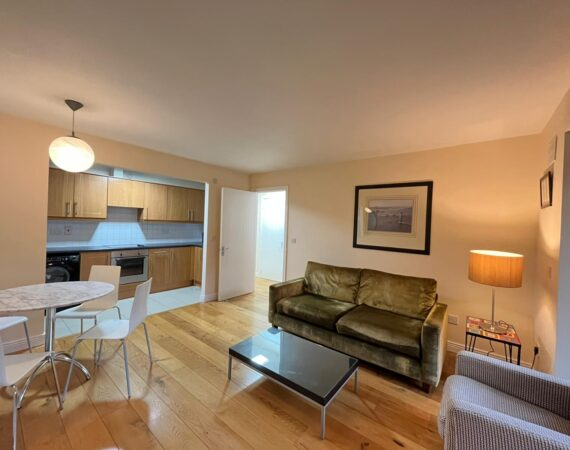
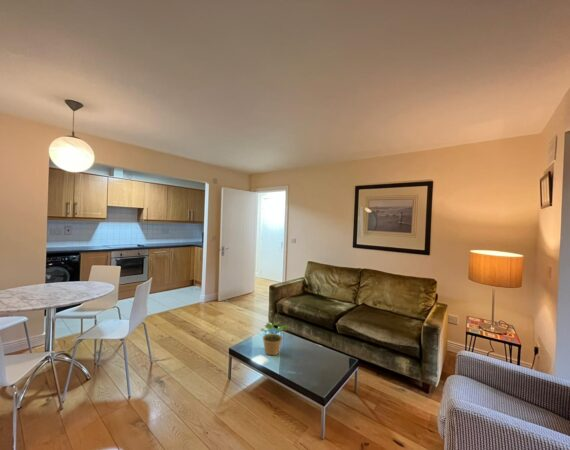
+ potted plant [259,321,288,356]
